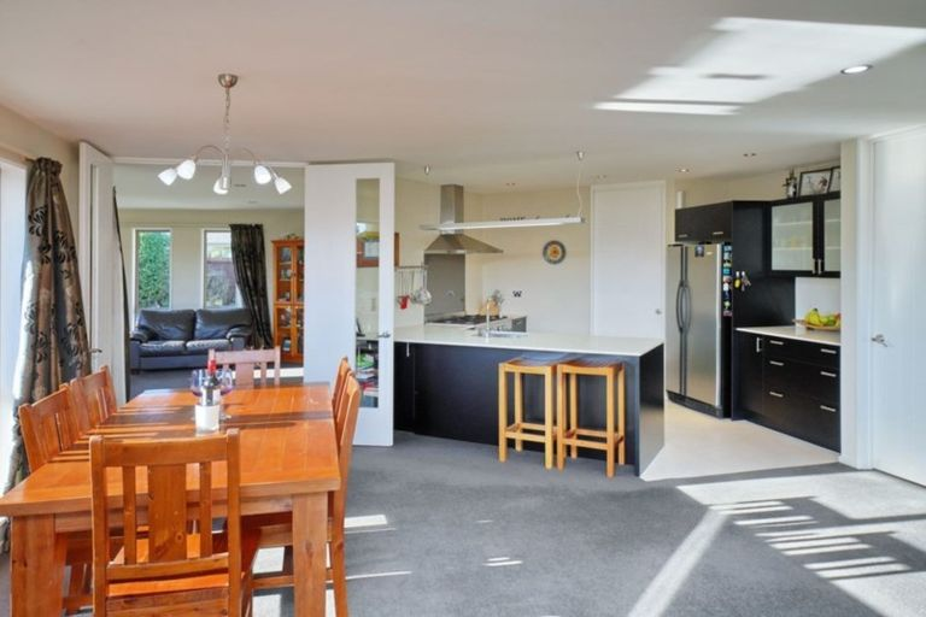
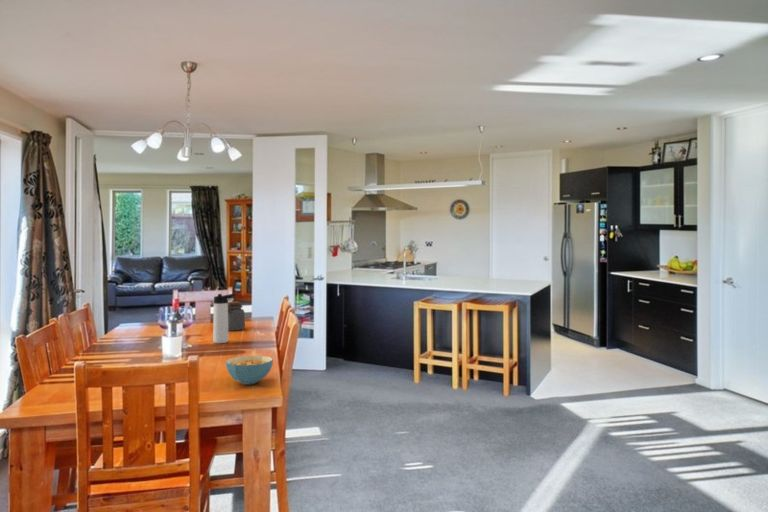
+ thermos bottle [212,293,236,344]
+ cereal bowl [224,355,274,386]
+ jar [228,300,246,332]
